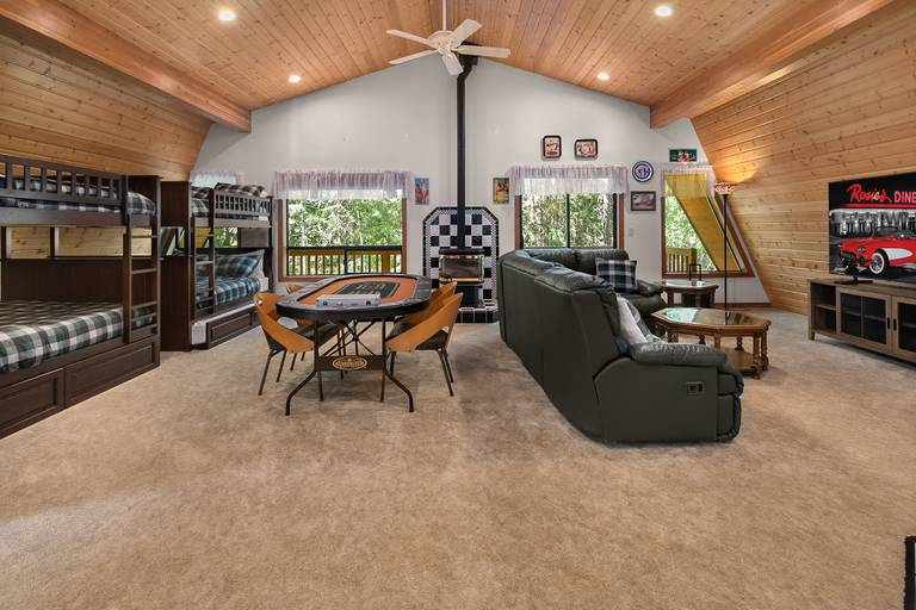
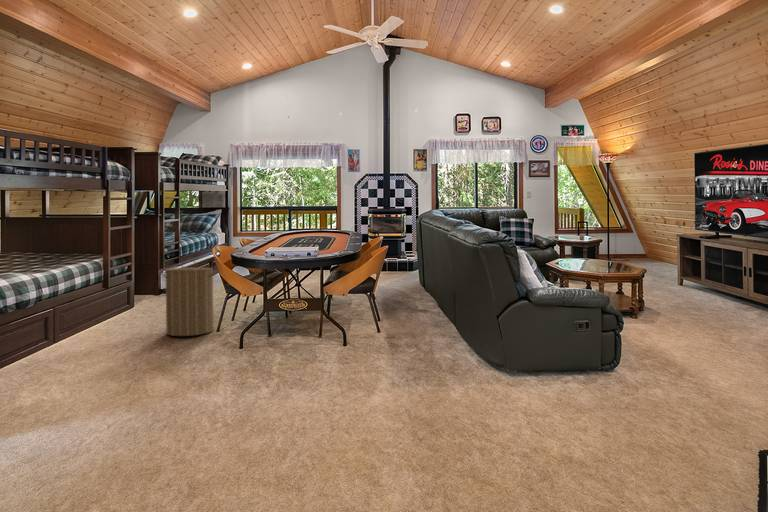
+ laundry hamper [160,257,219,337]
